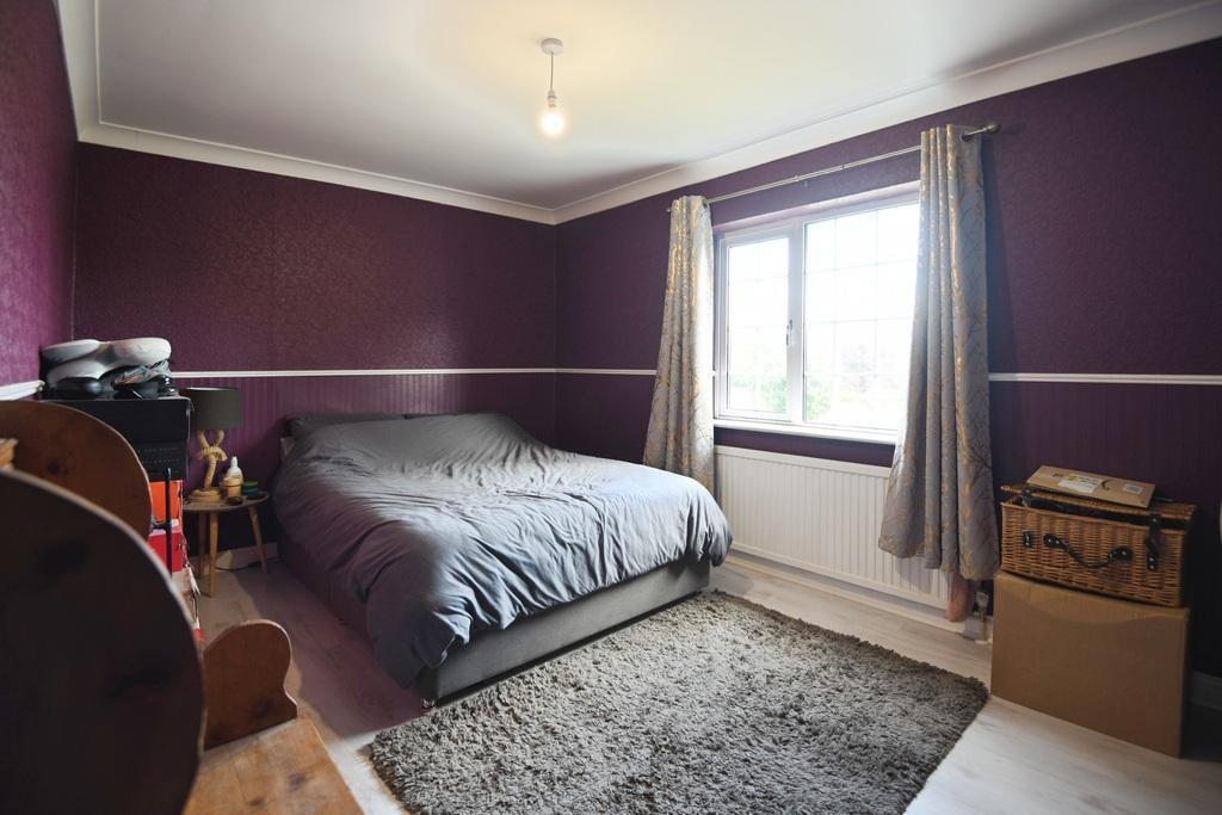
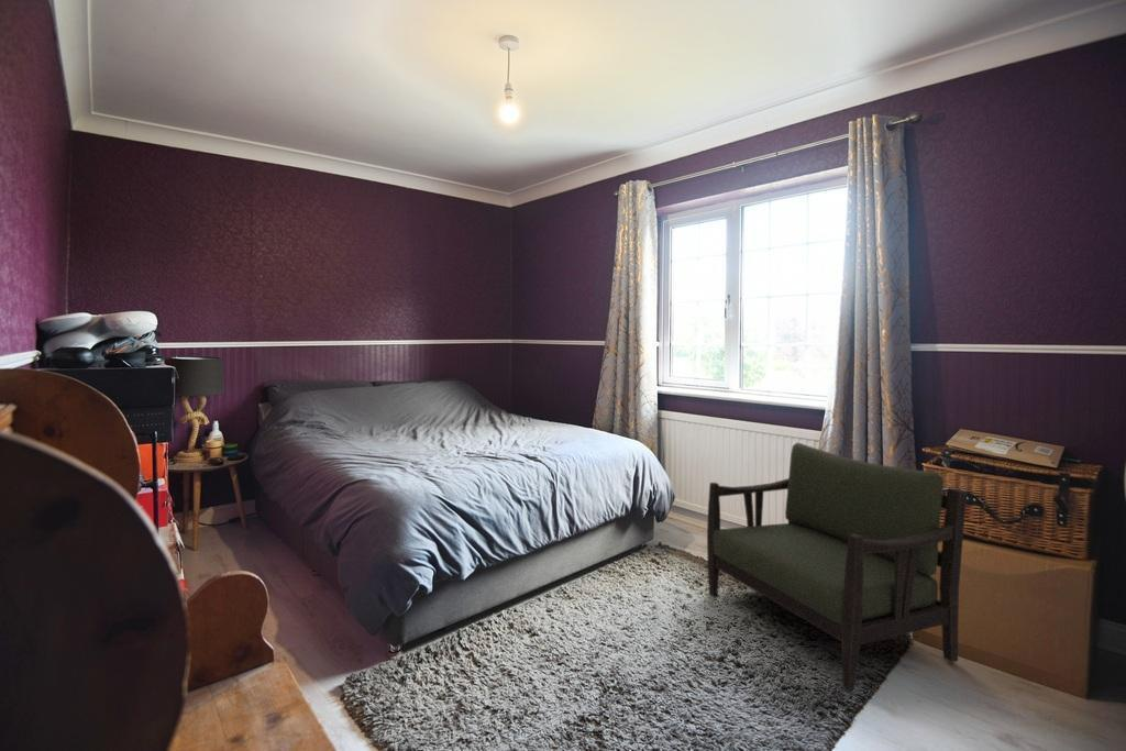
+ armchair [706,442,969,692]
